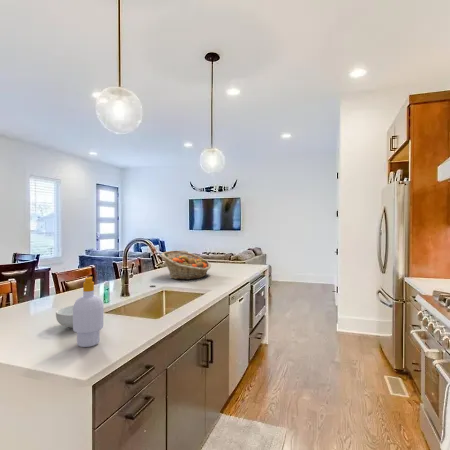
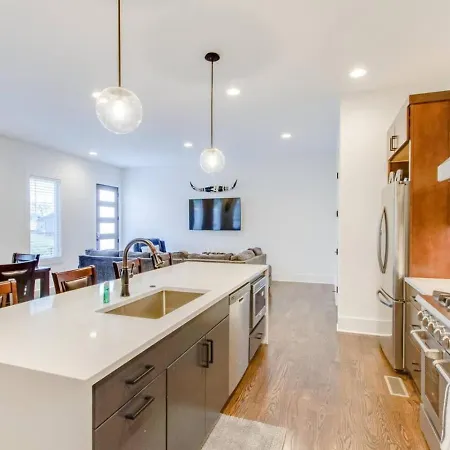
- cereal bowl [55,304,74,329]
- fruit basket [161,250,212,281]
- soap bottle [72,276,104,348]
